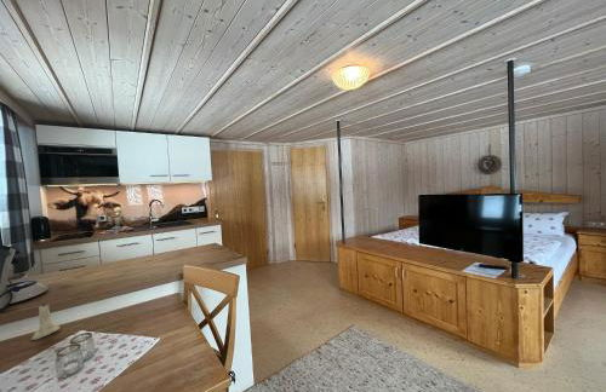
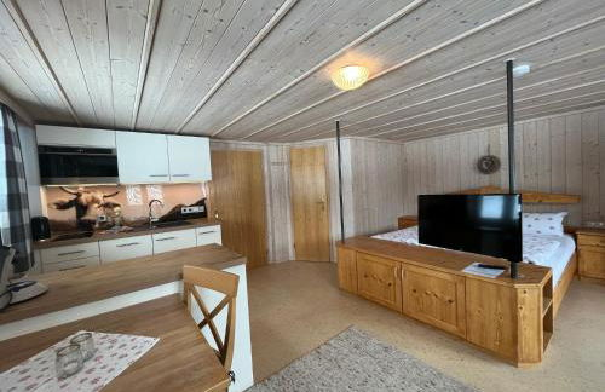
- candle [30,298,61,341]
